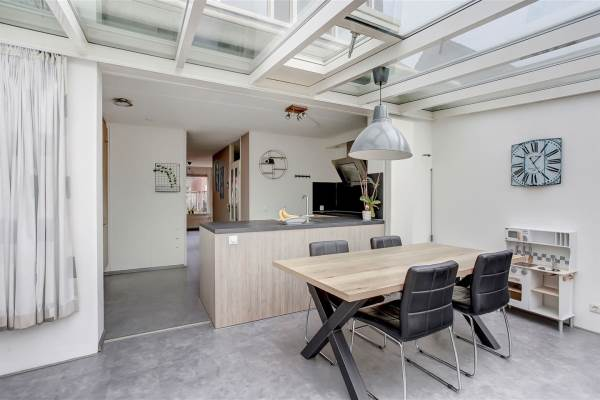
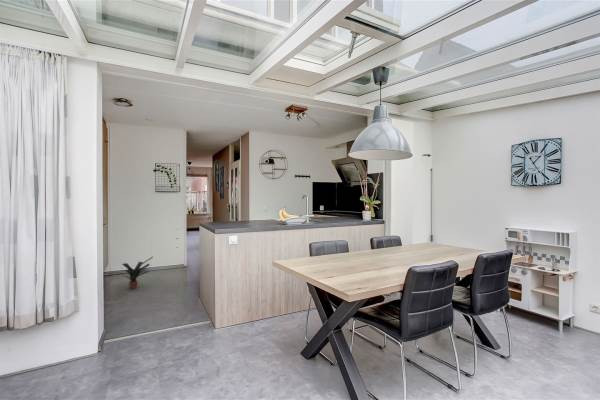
+ potted plant [121,256,154,290]
